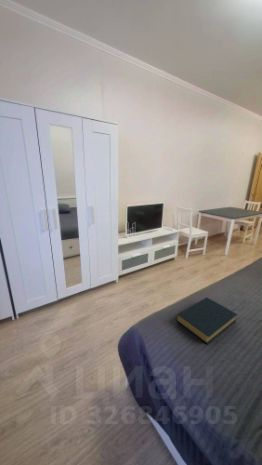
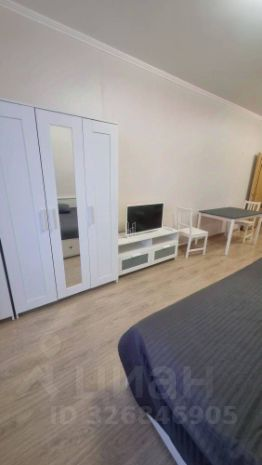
- hardback book [175,296,239,345]
